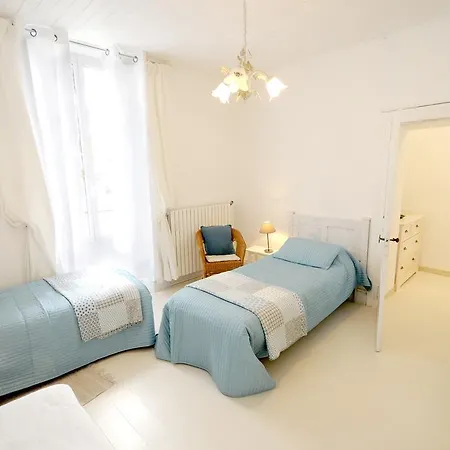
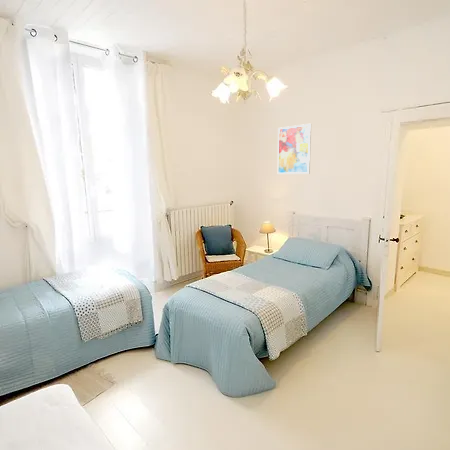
+ wall art [277,123,312,175]
